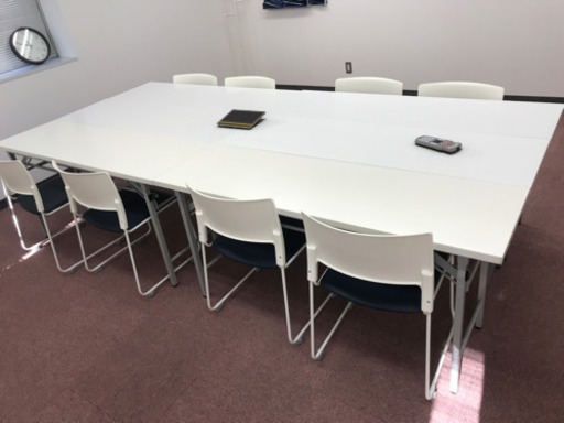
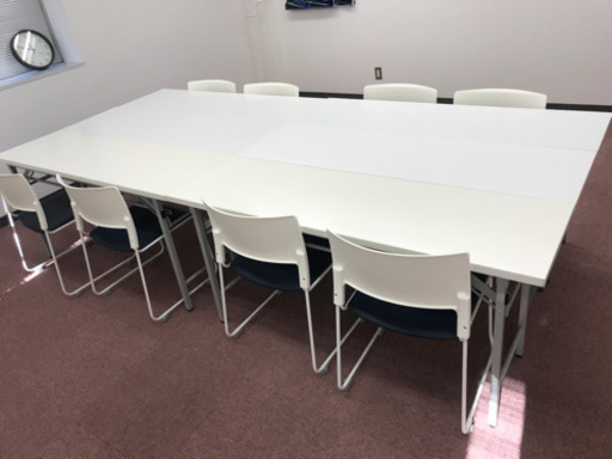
- notepad [216,108,267,130]
- remote control [414,134,463,154]
